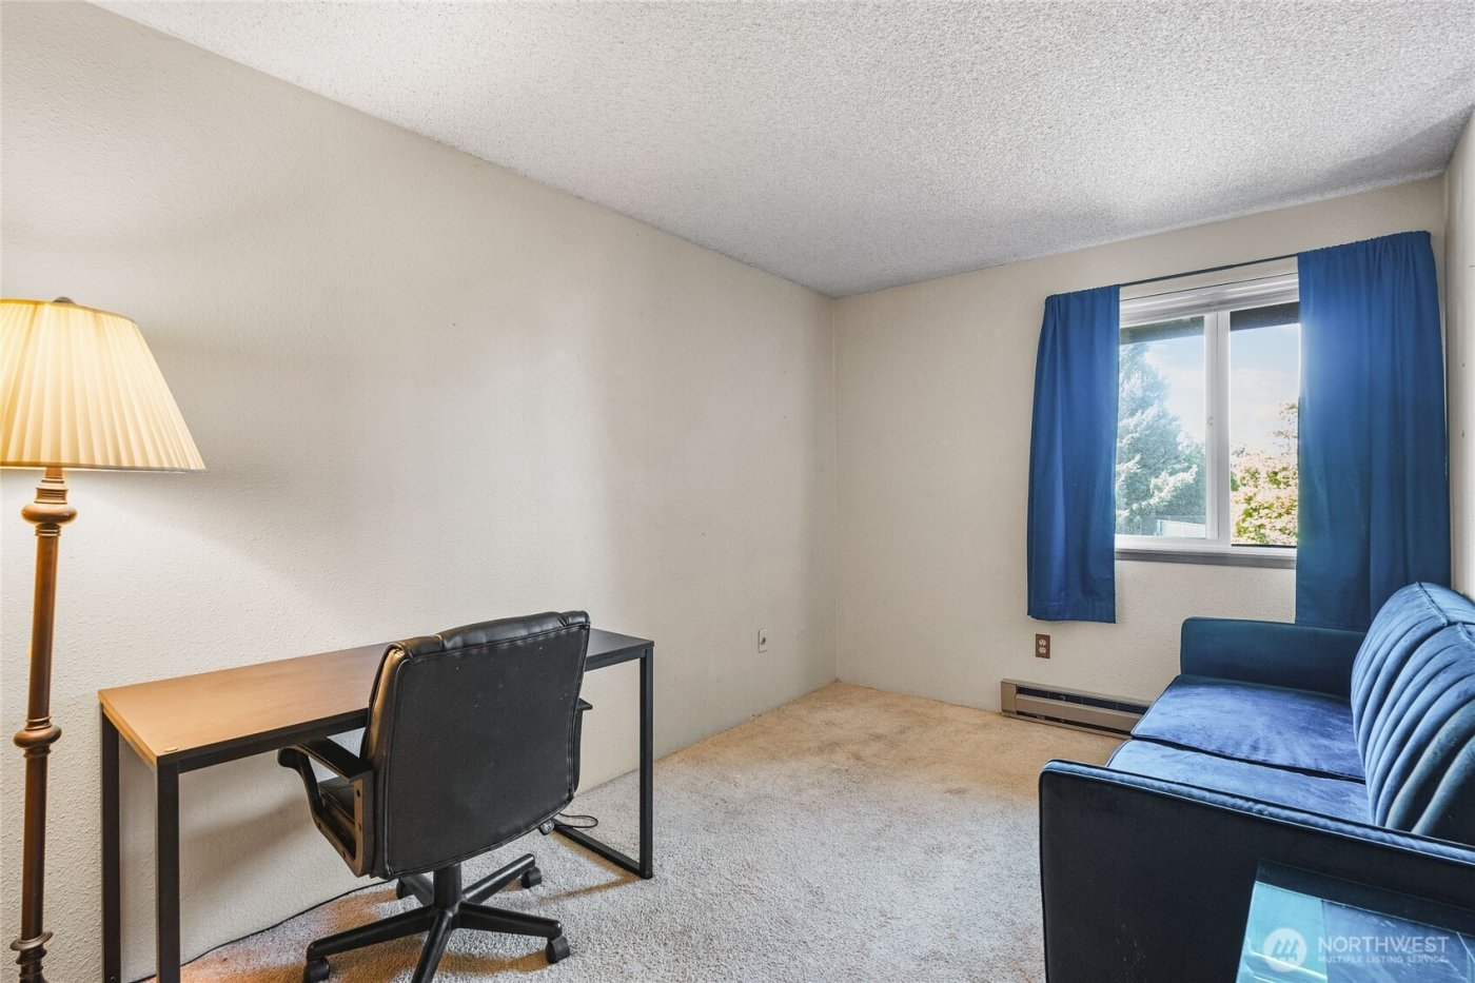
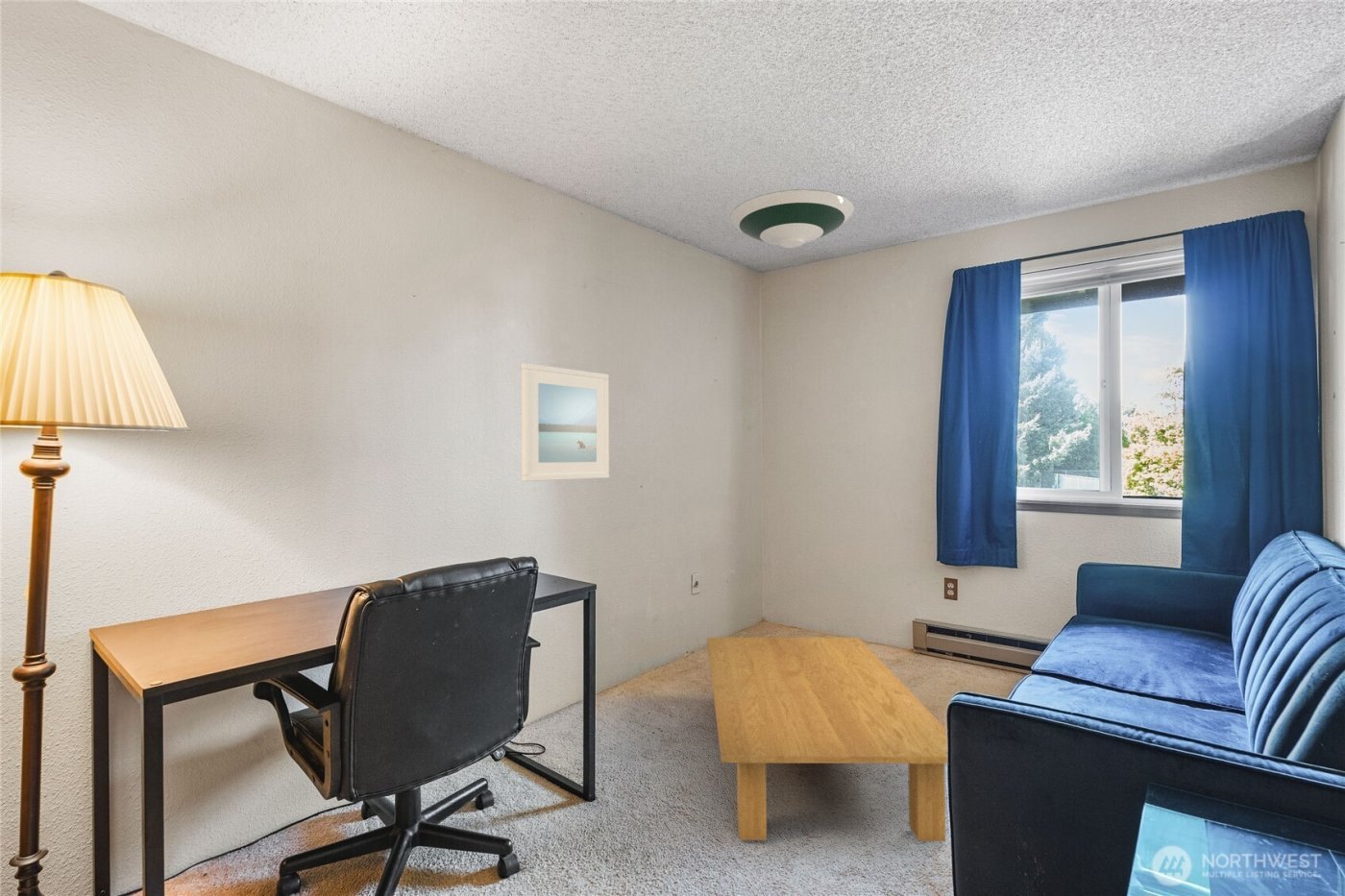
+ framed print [521,362,610,482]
+ coffee table [706,637,948,842]
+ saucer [729,188,855,249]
